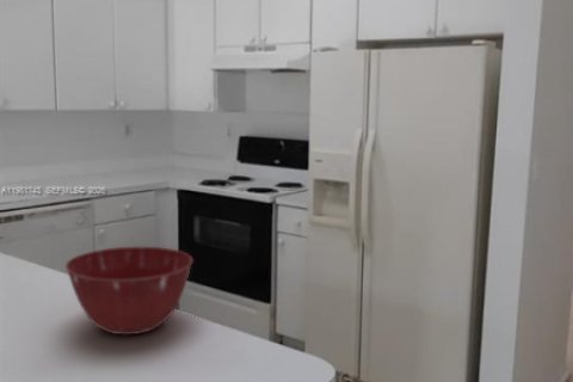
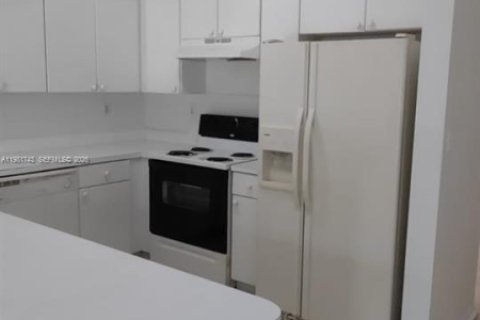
- mixing bowl [64,246,193,335]
